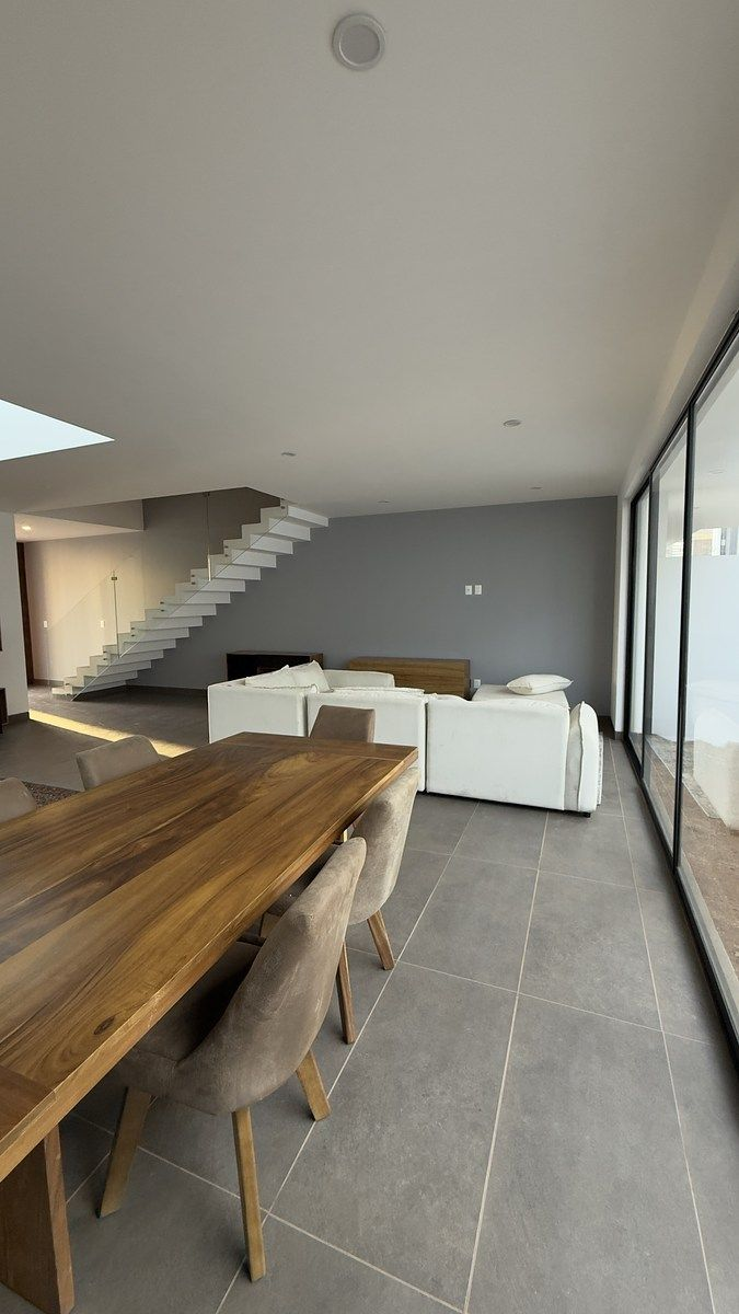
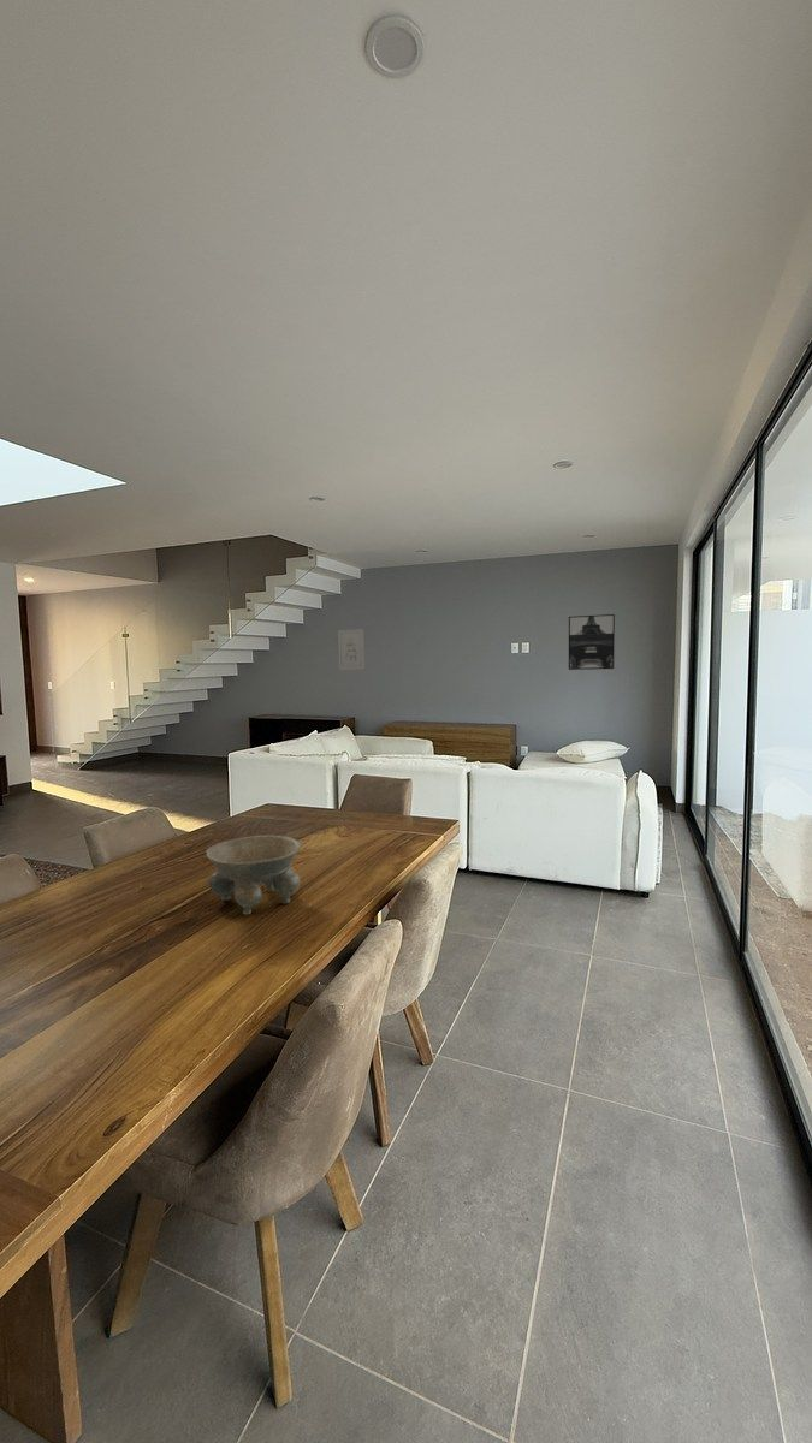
+ wall art [568,613,616,671]
+ wall art [337,628,366,671]
+ bowl [206,835,303,915]
